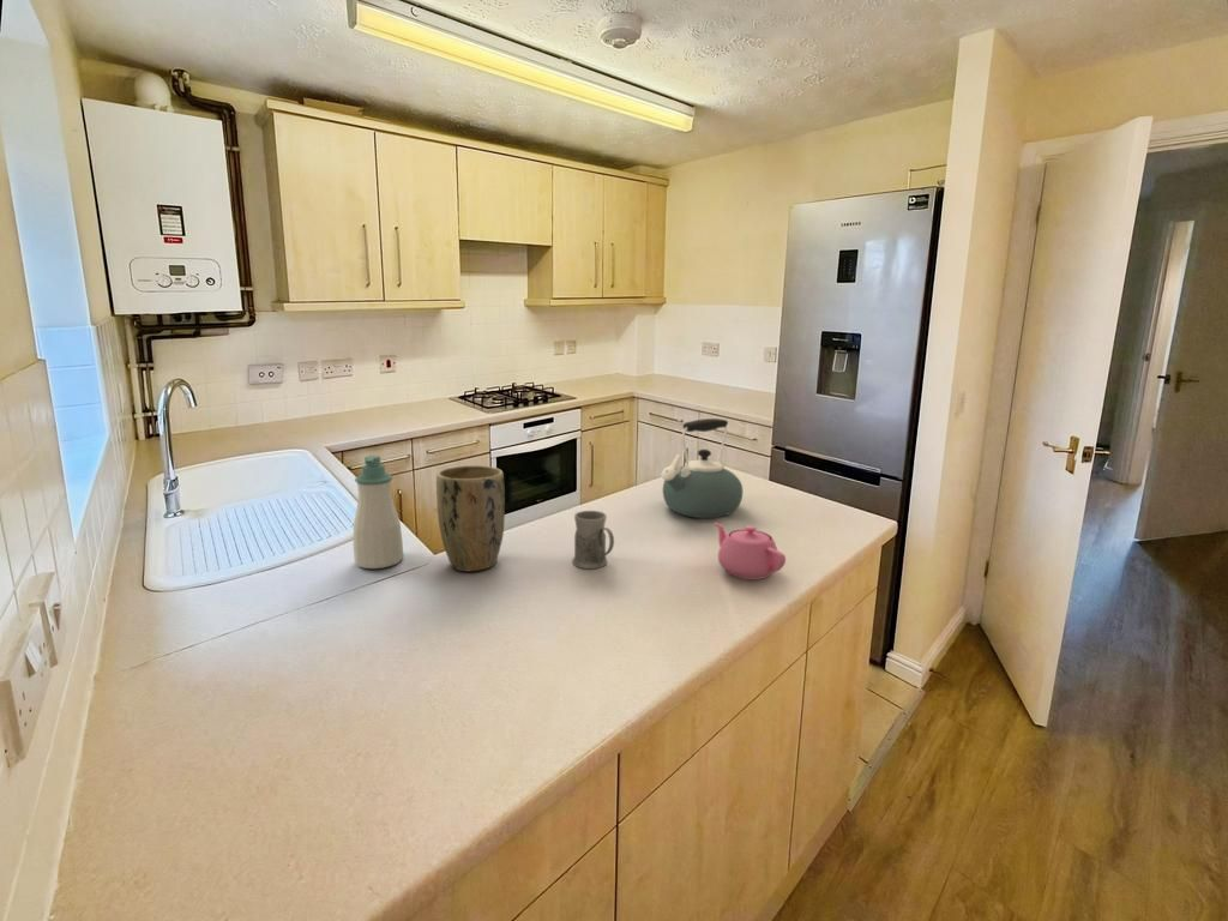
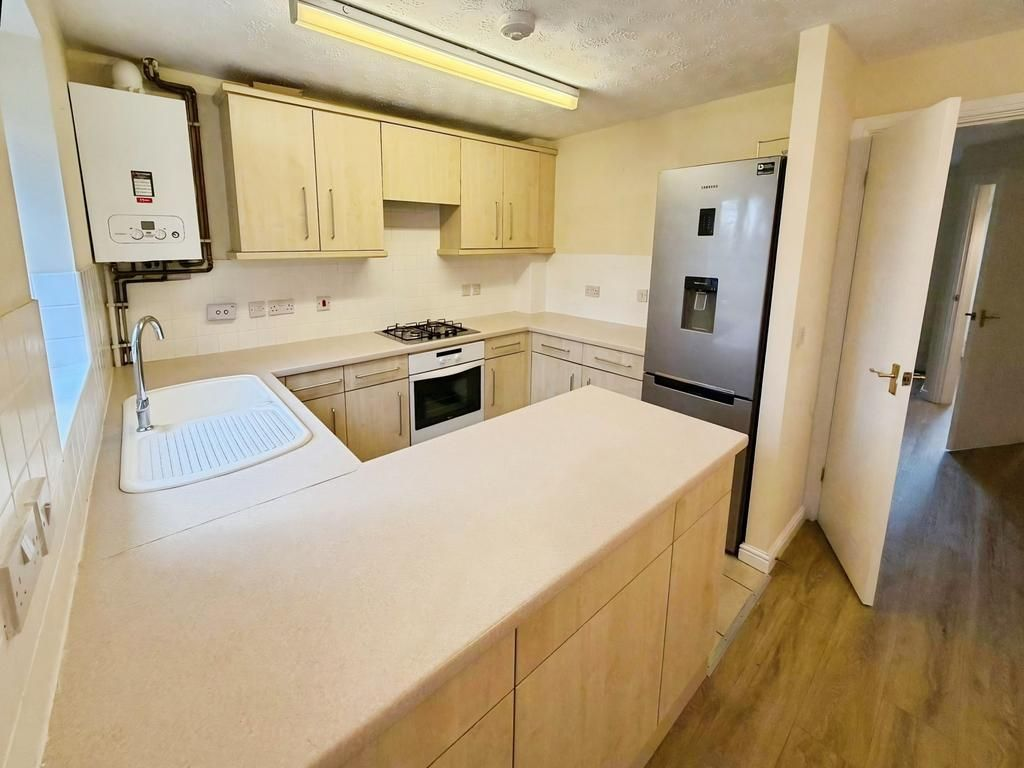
- teapot [714,522,787,580]
- plant pot [435,464,506,572]
- soap bottle [353,455,404,570]
- kettle [660,417,744,519]
- mug [571,510,615,571]
